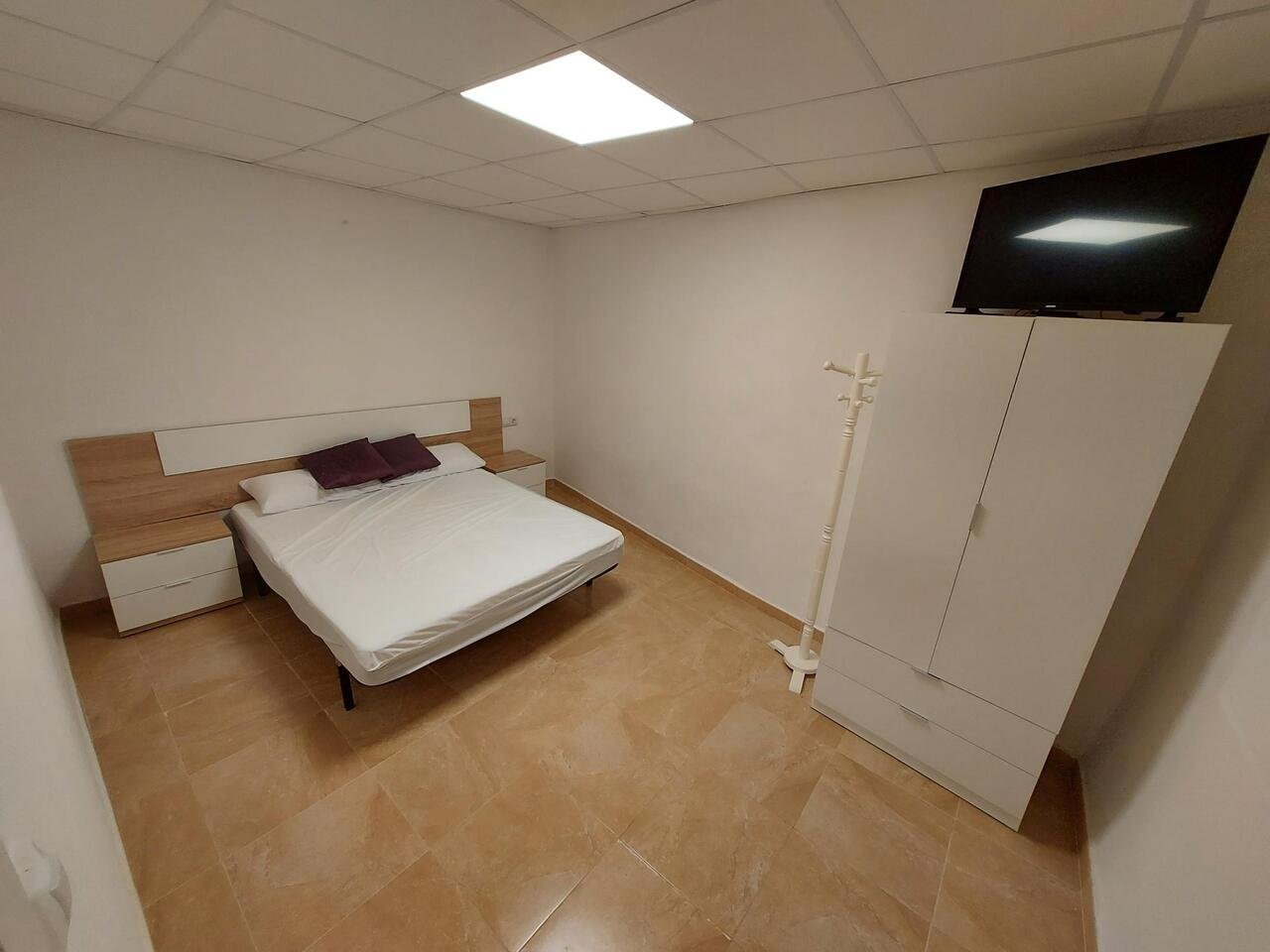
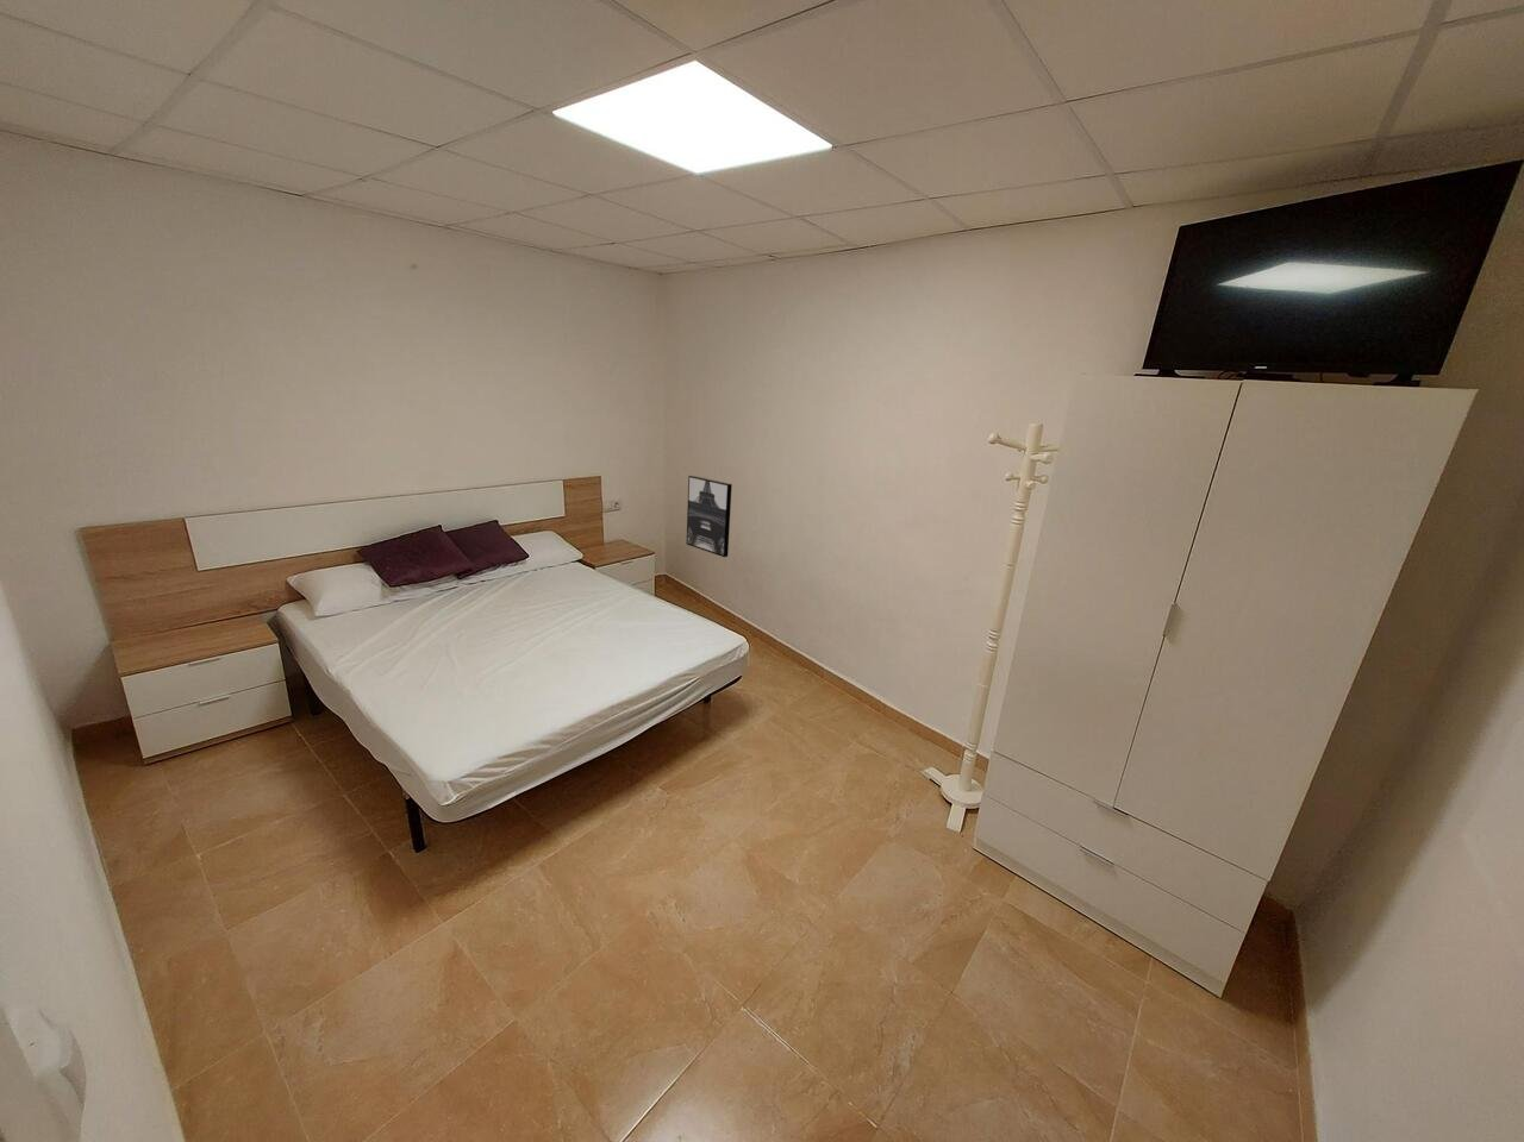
+ wall art [686,475,733,558]
